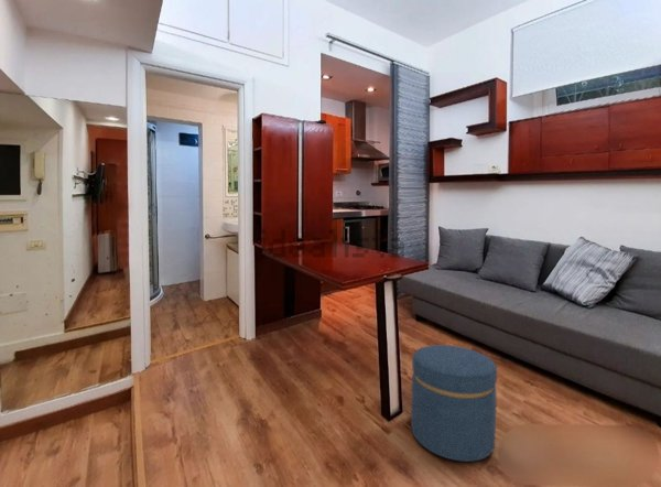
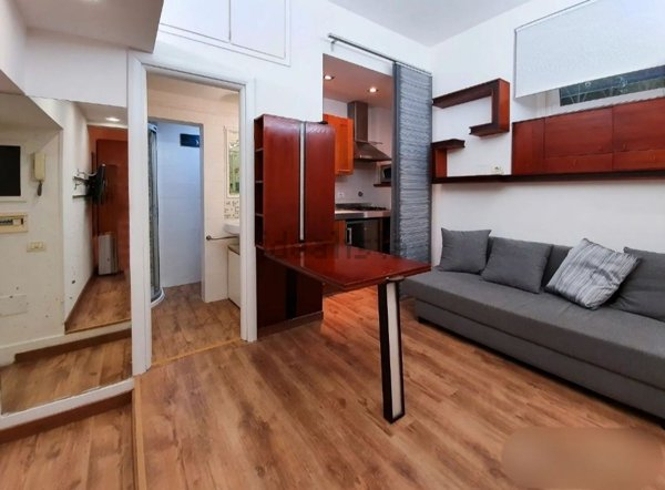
- ottoman [410,344,498,463]
